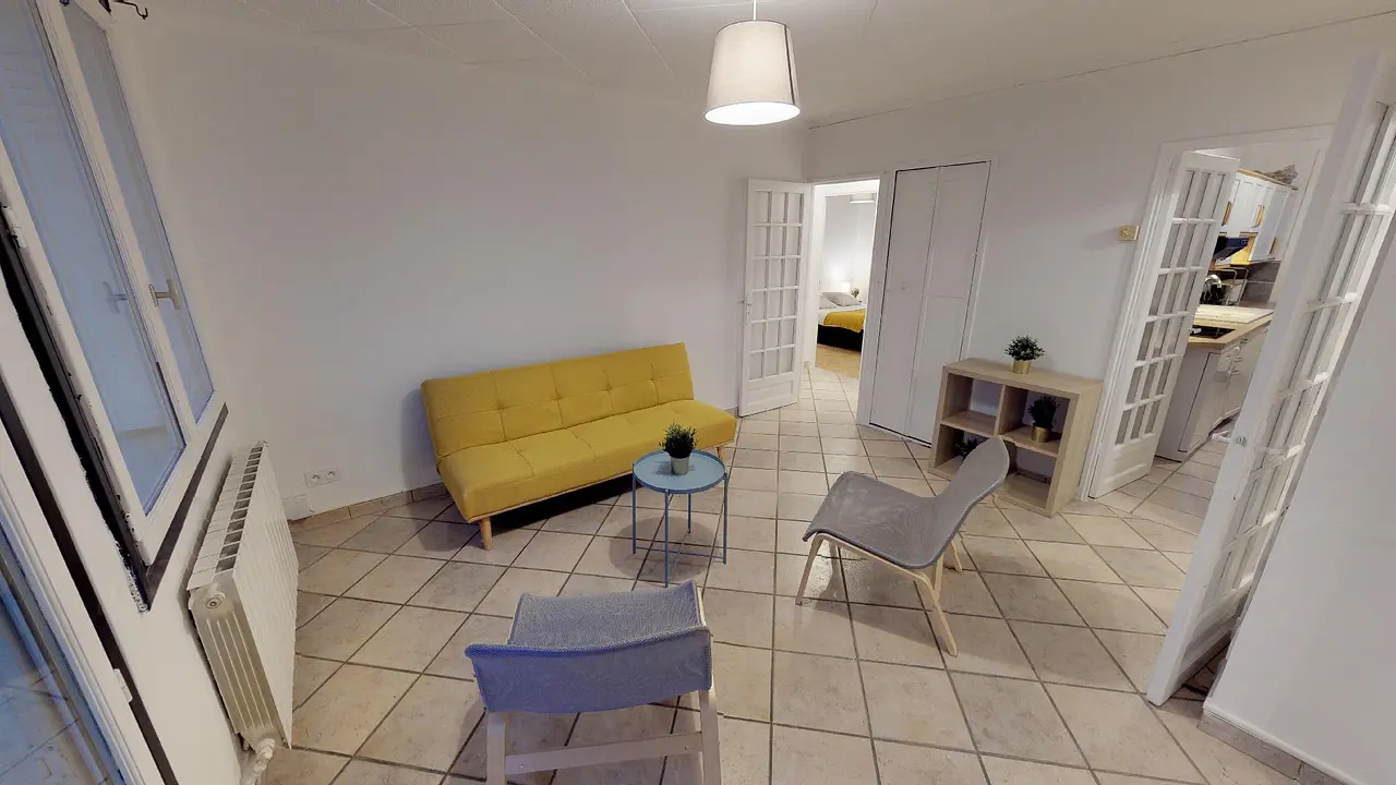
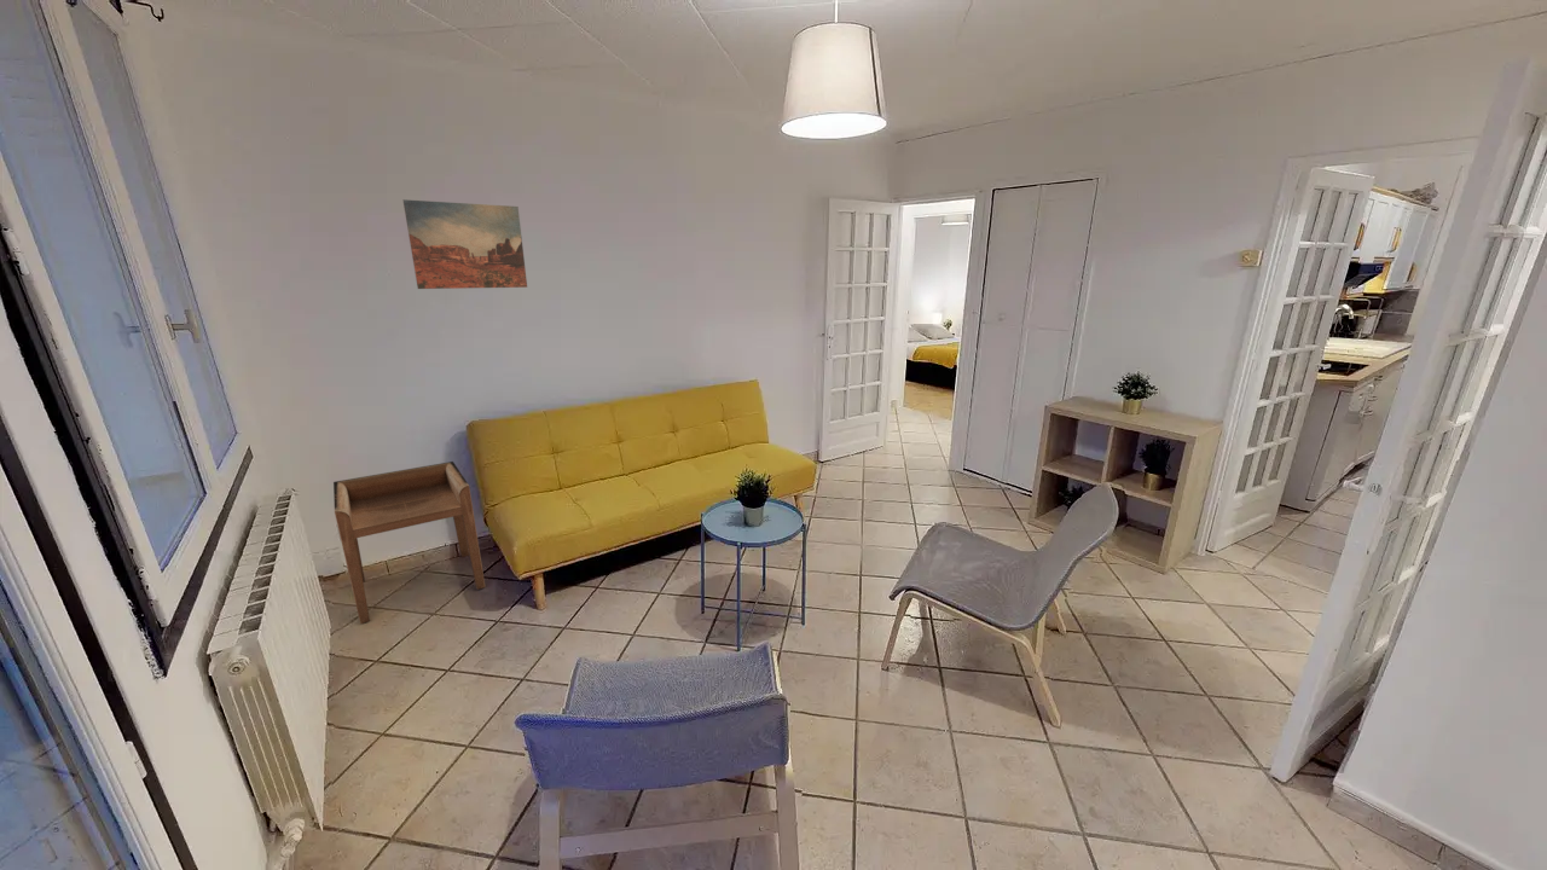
+ side table [332,460,486,625]
+ wall art [402,198,528,290]
